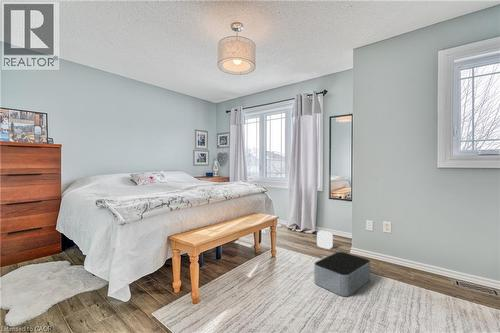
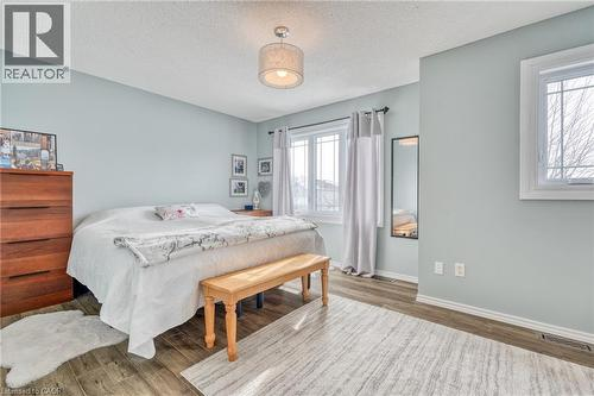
- storage bin [313,251,371,297]
- speaker [316,230,334,250]
